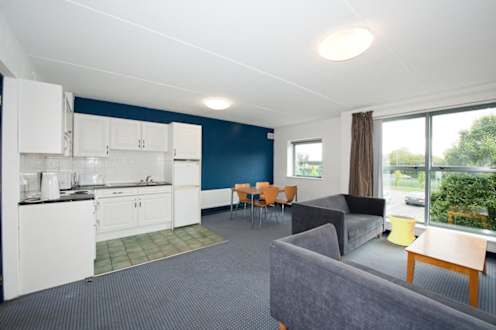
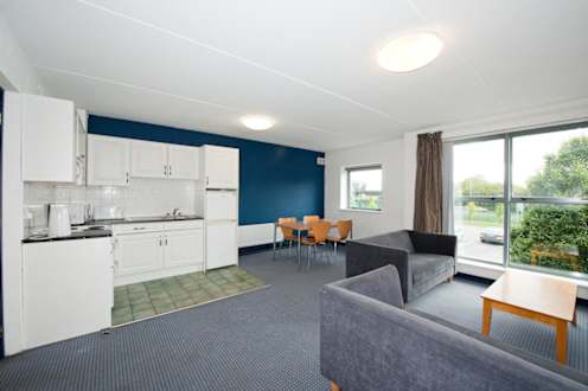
- side table [386,213,419,247]
